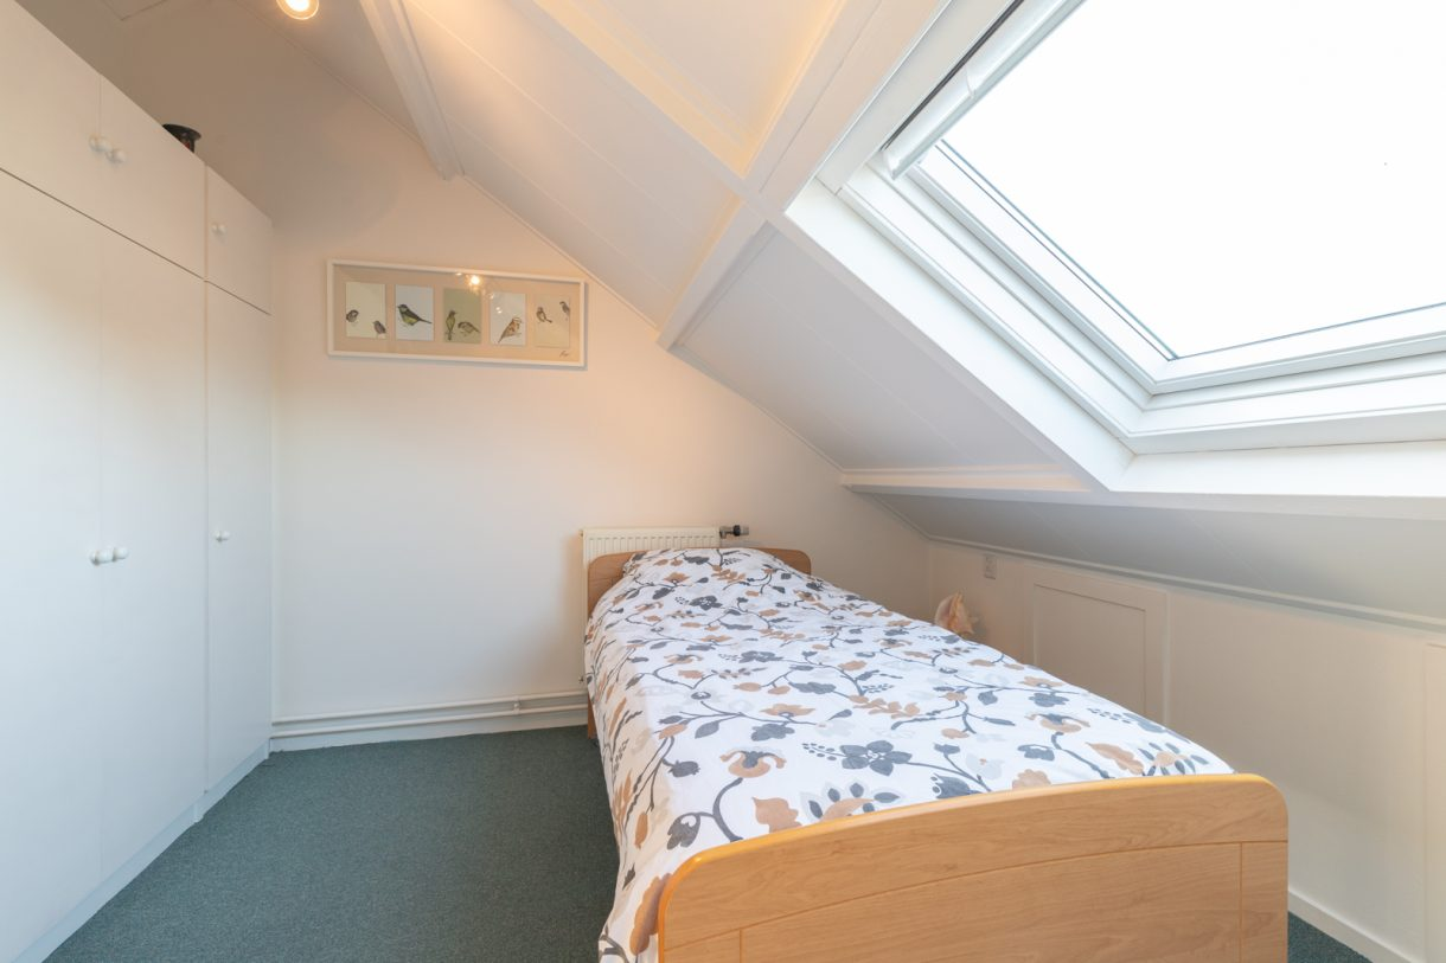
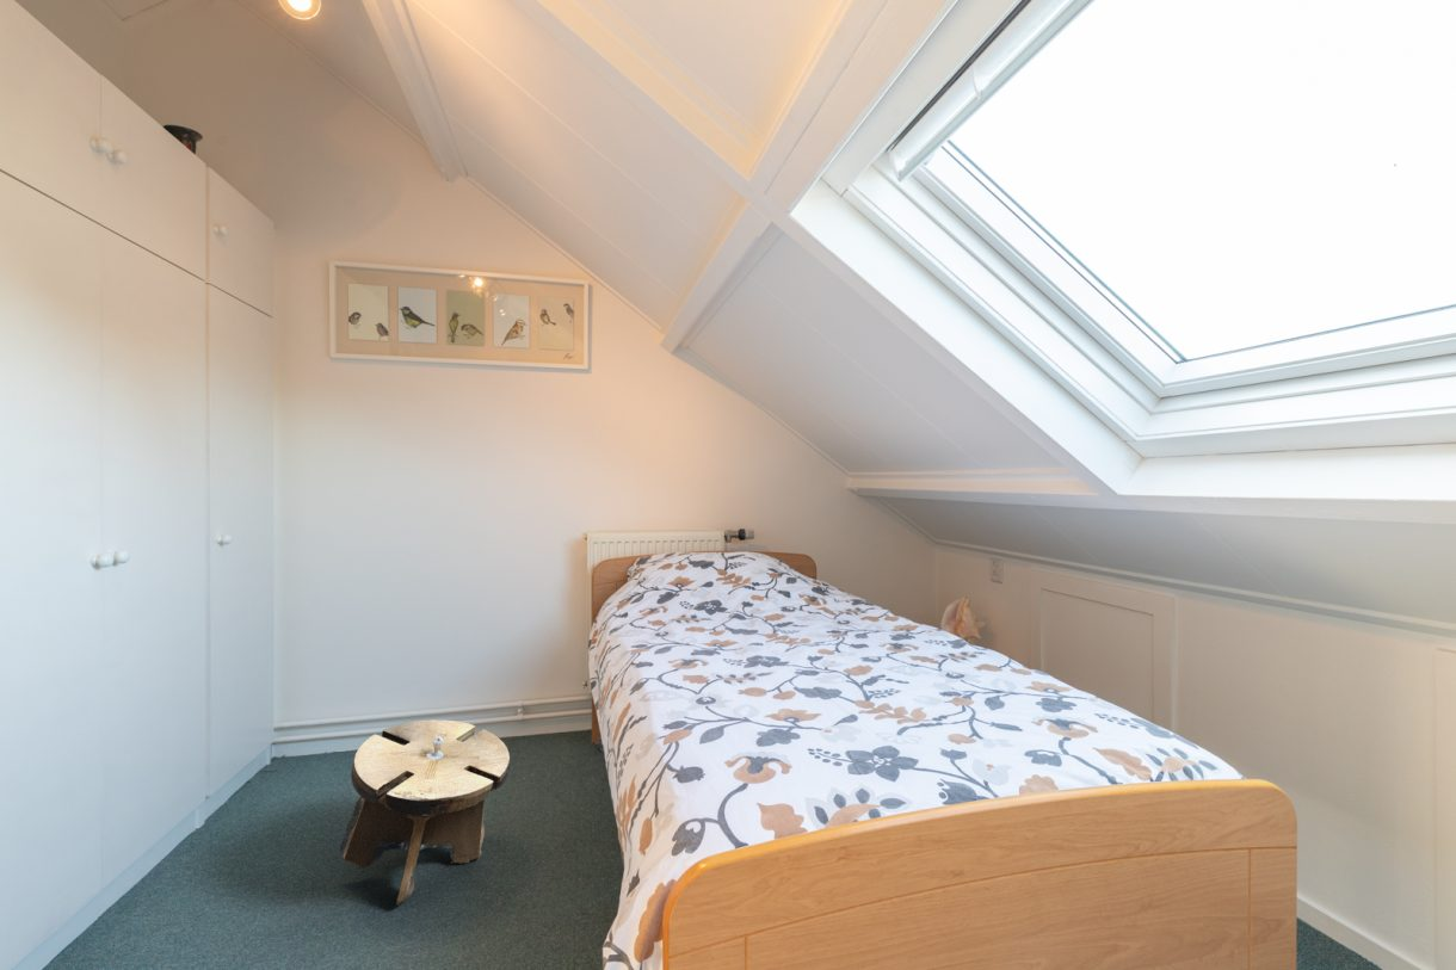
+ stool [339,718,511,907]
